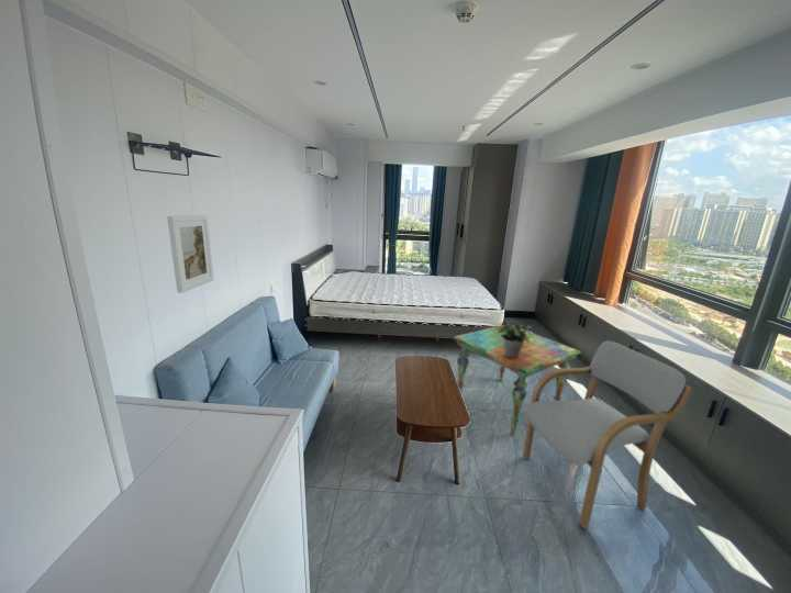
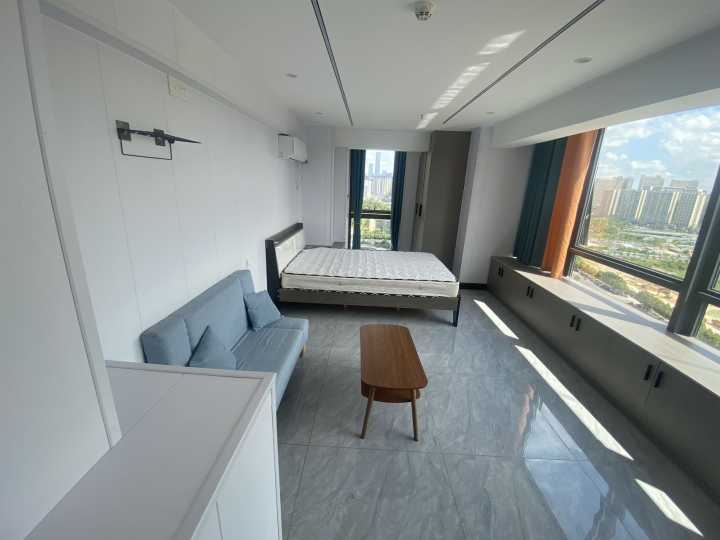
- potted plant [498,321,534,358]
- side table [453,324,582,436]
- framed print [166,214,215,294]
- armchair [522,340,694,530]
